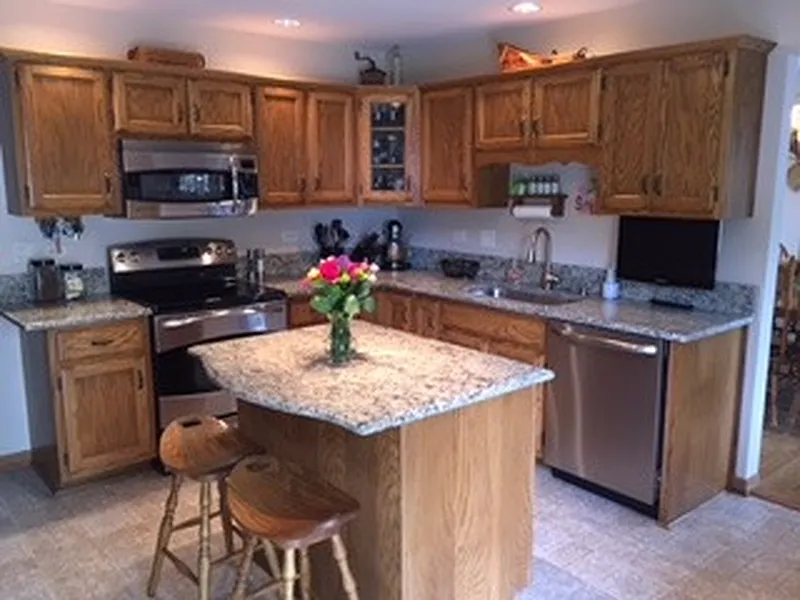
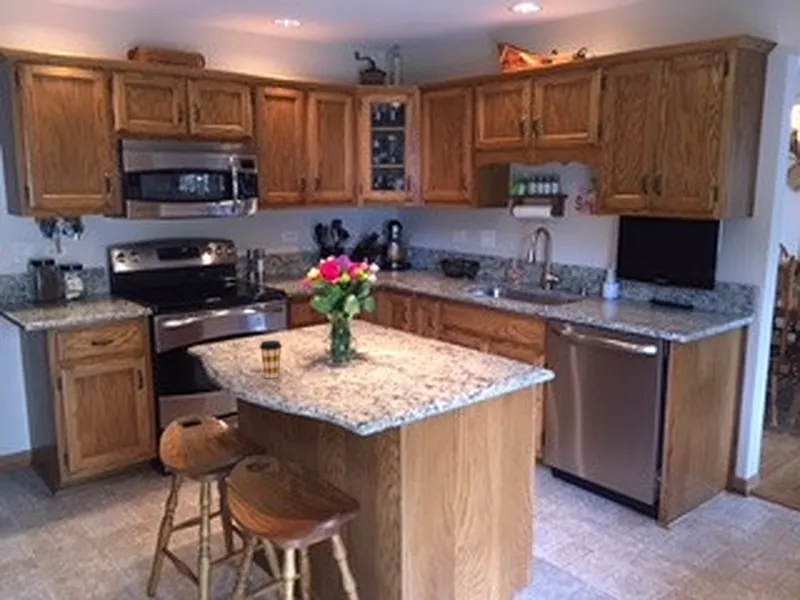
+ coffee cup [258,339,283,379]
